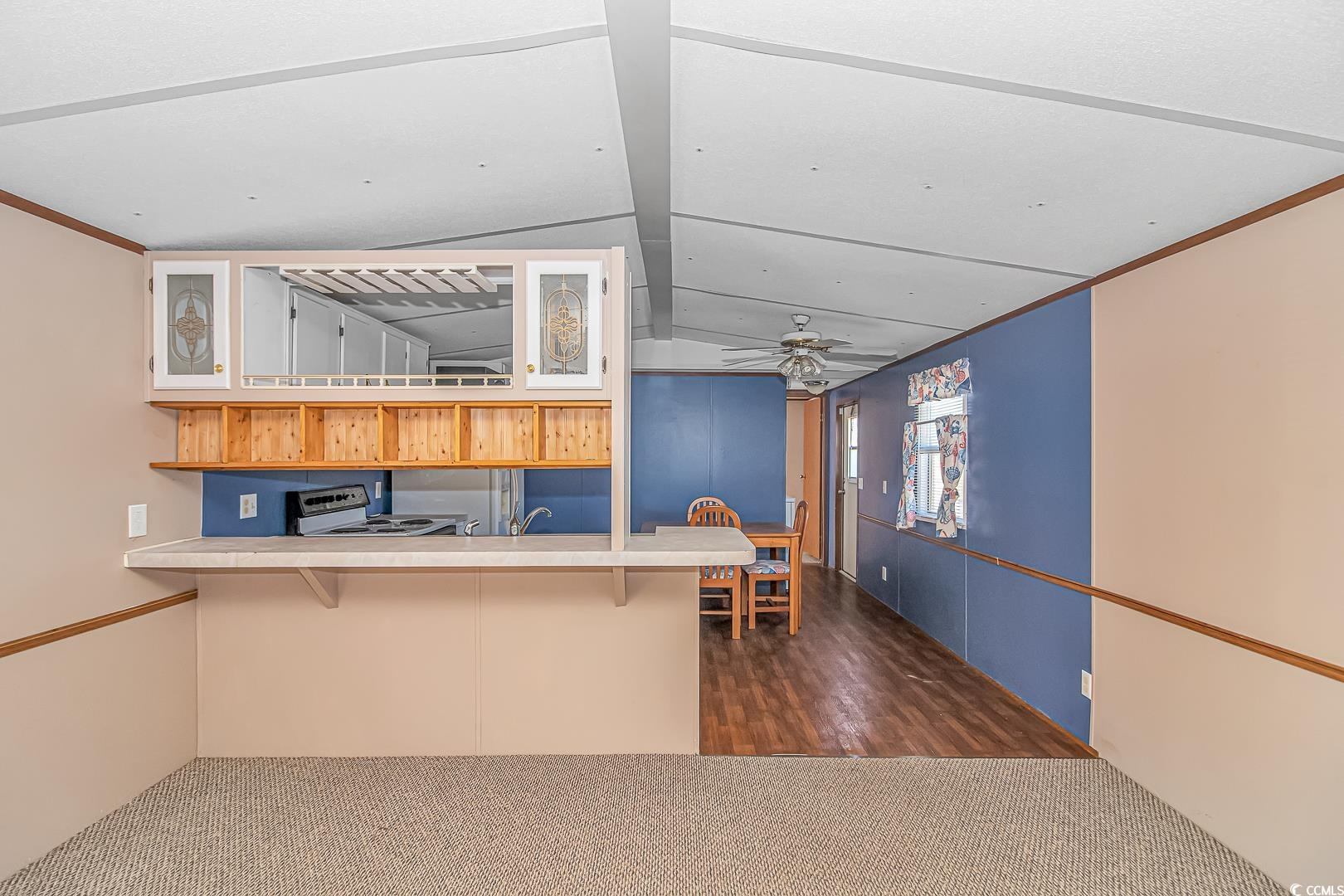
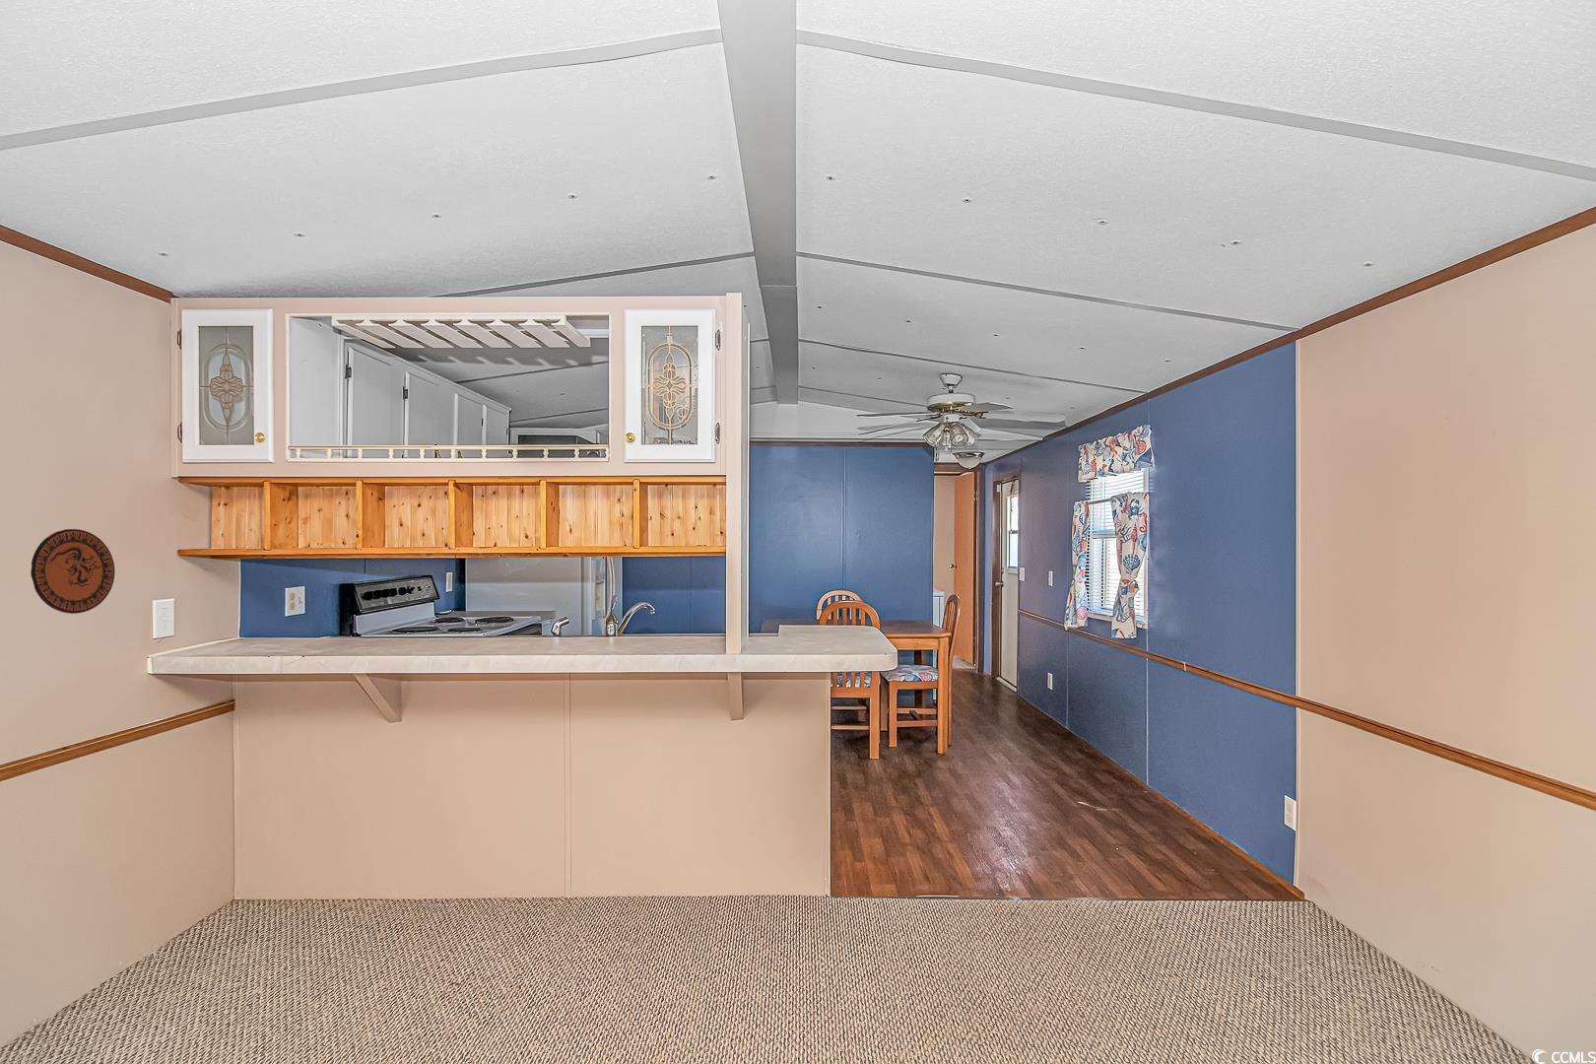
+ decorative plate [30,528,115,615]
